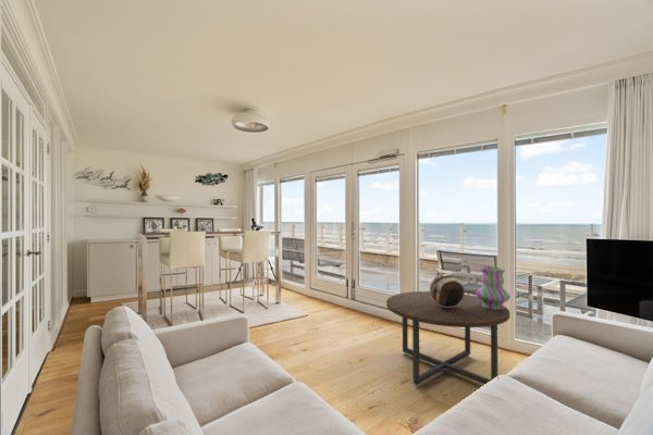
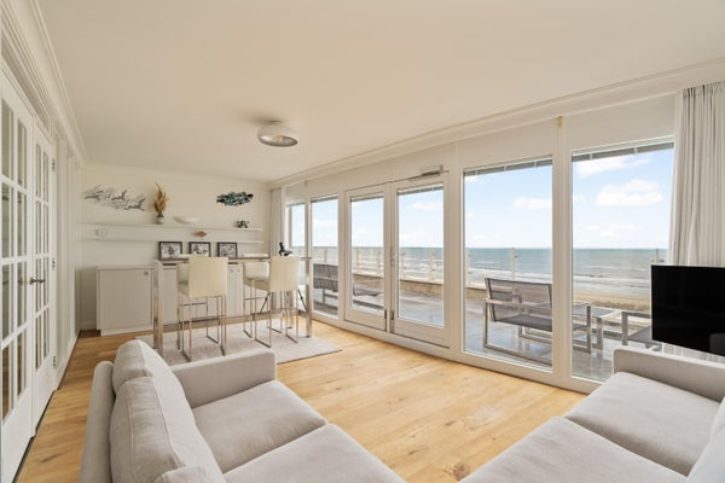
- coffee table [385,290,510,388]
- vase [475,265,512,310]
- decorative bowl [429,273,466,308]
